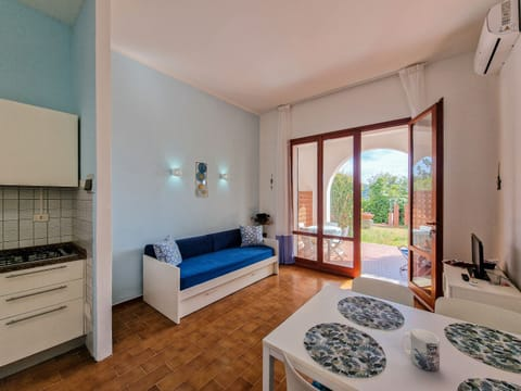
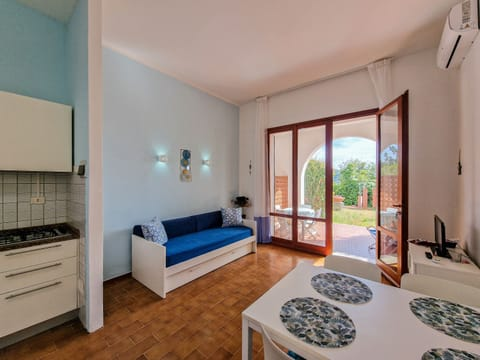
- mug [402,328,441,373]
